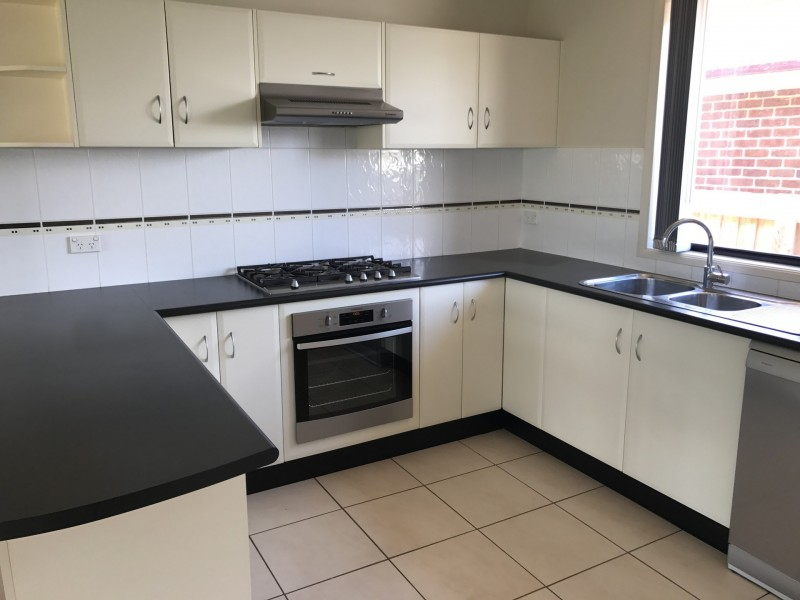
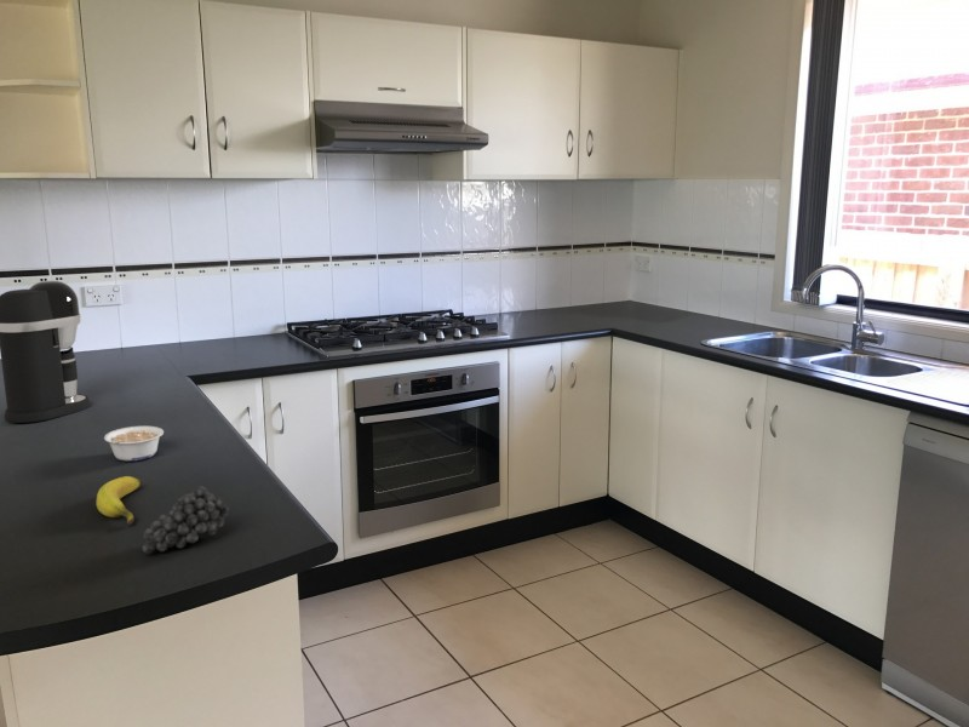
+ coffee maker [0,280,92,424]
+ legume [103,425,165,462]
+ fruit [142,486,230,555]
+ banana [96,475,143,527]
